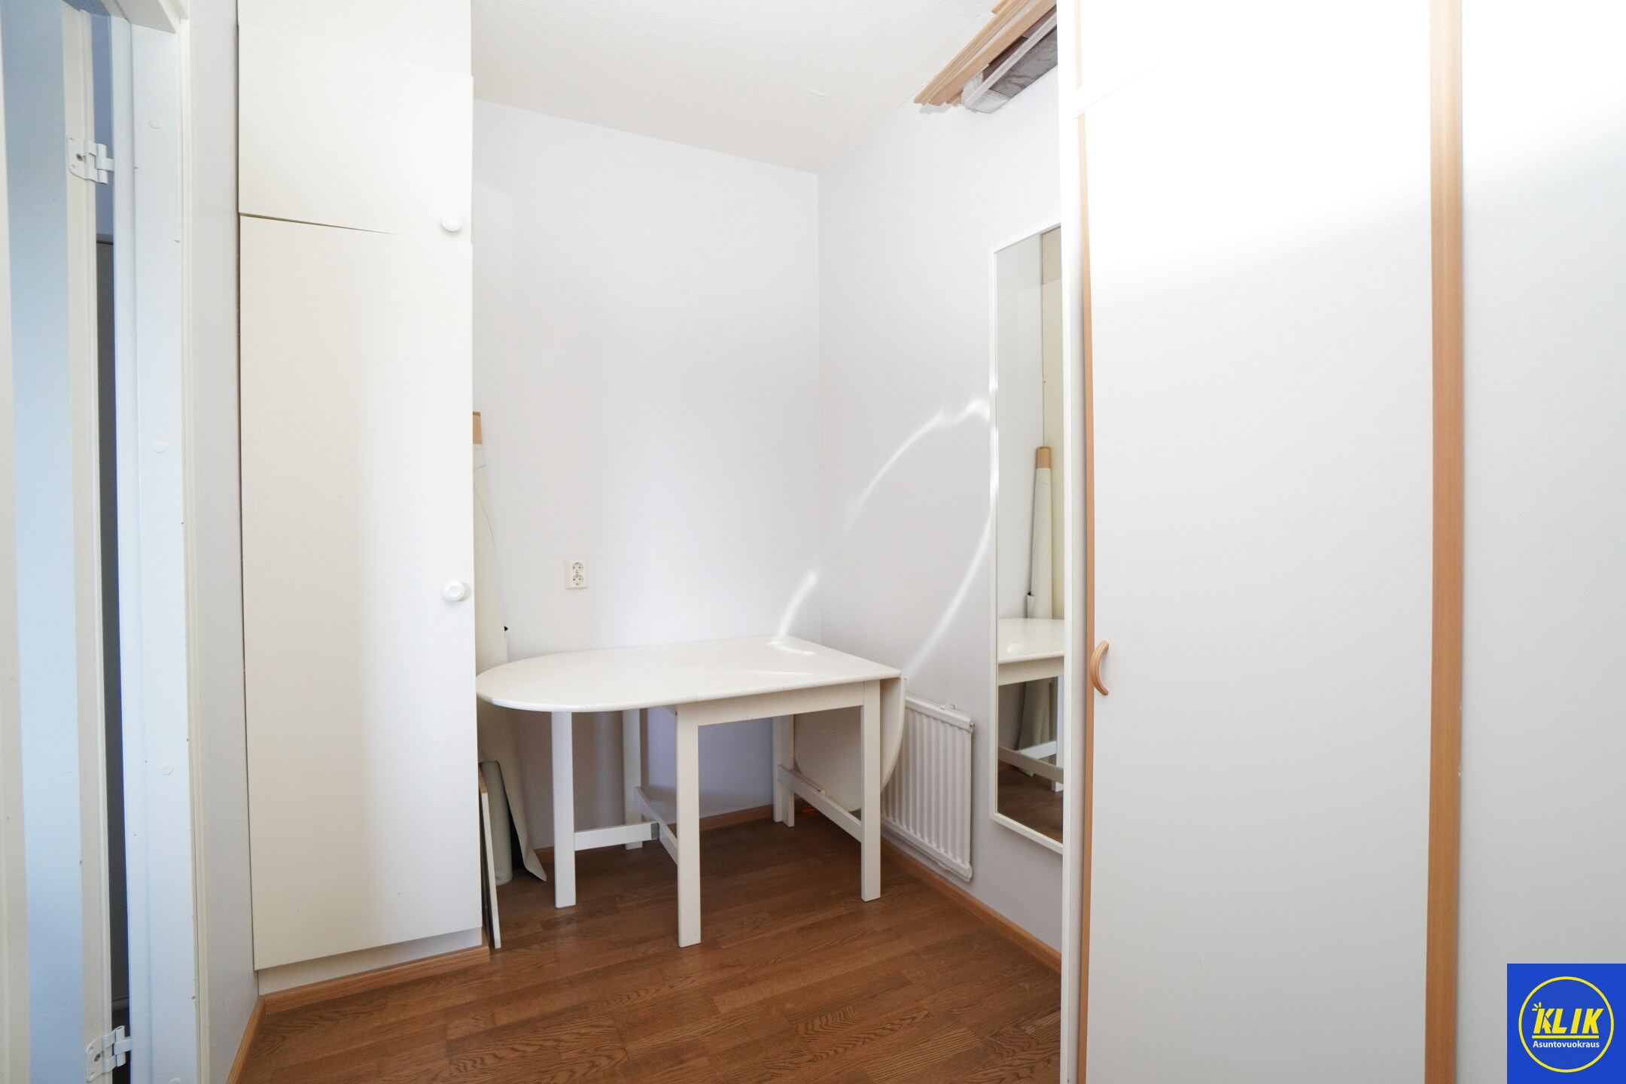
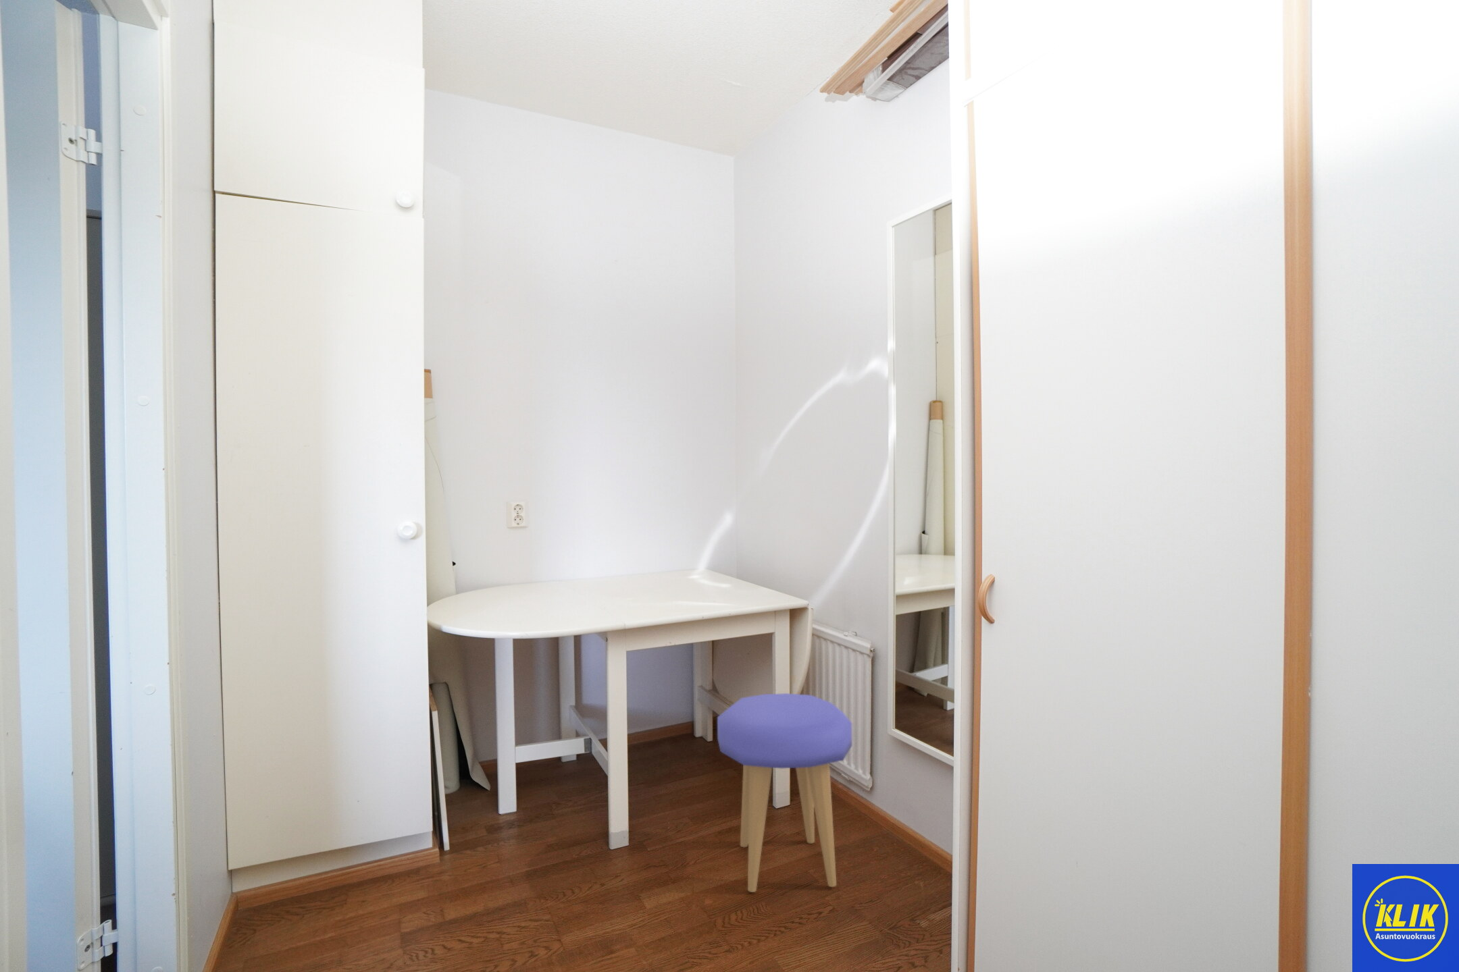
+ stool [716,692,852,893]
